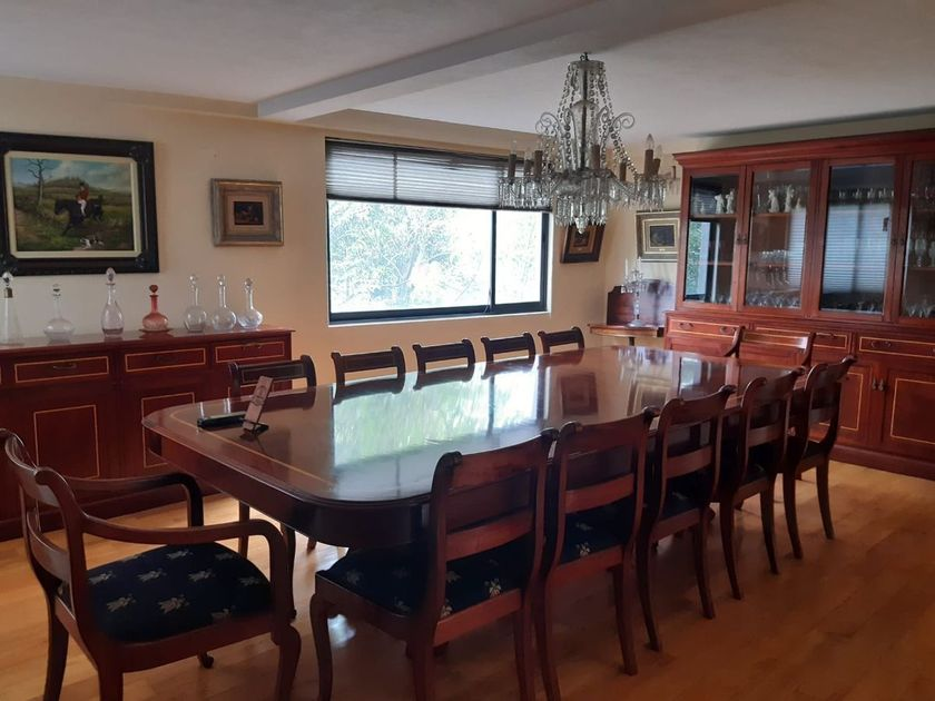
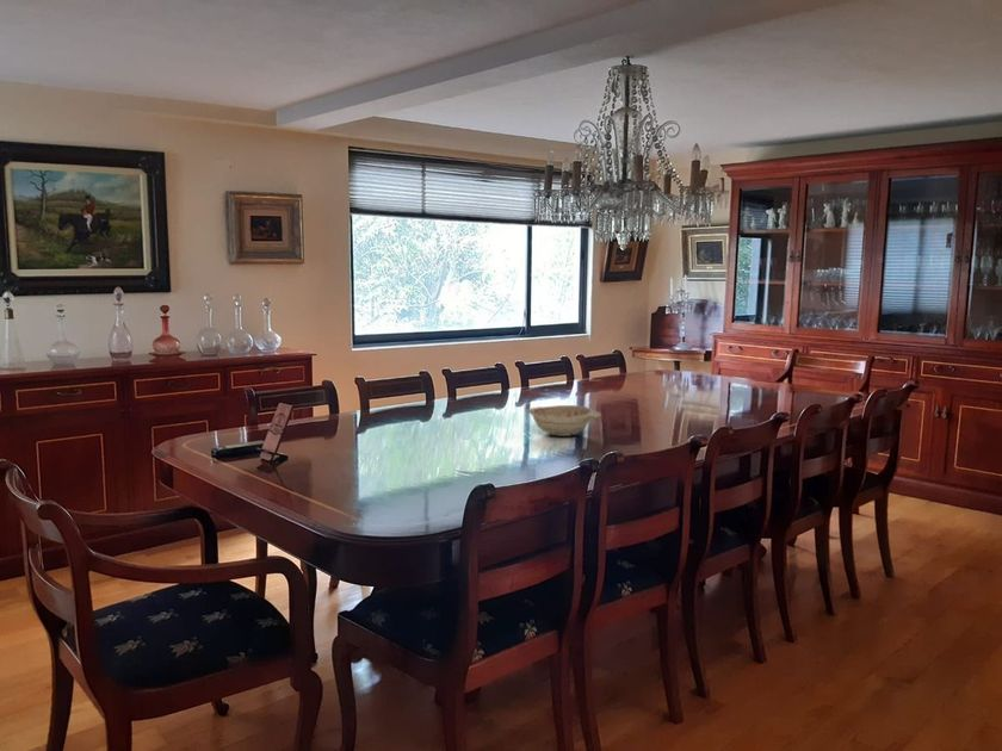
+ decorative bowl [524,404,602,437]
